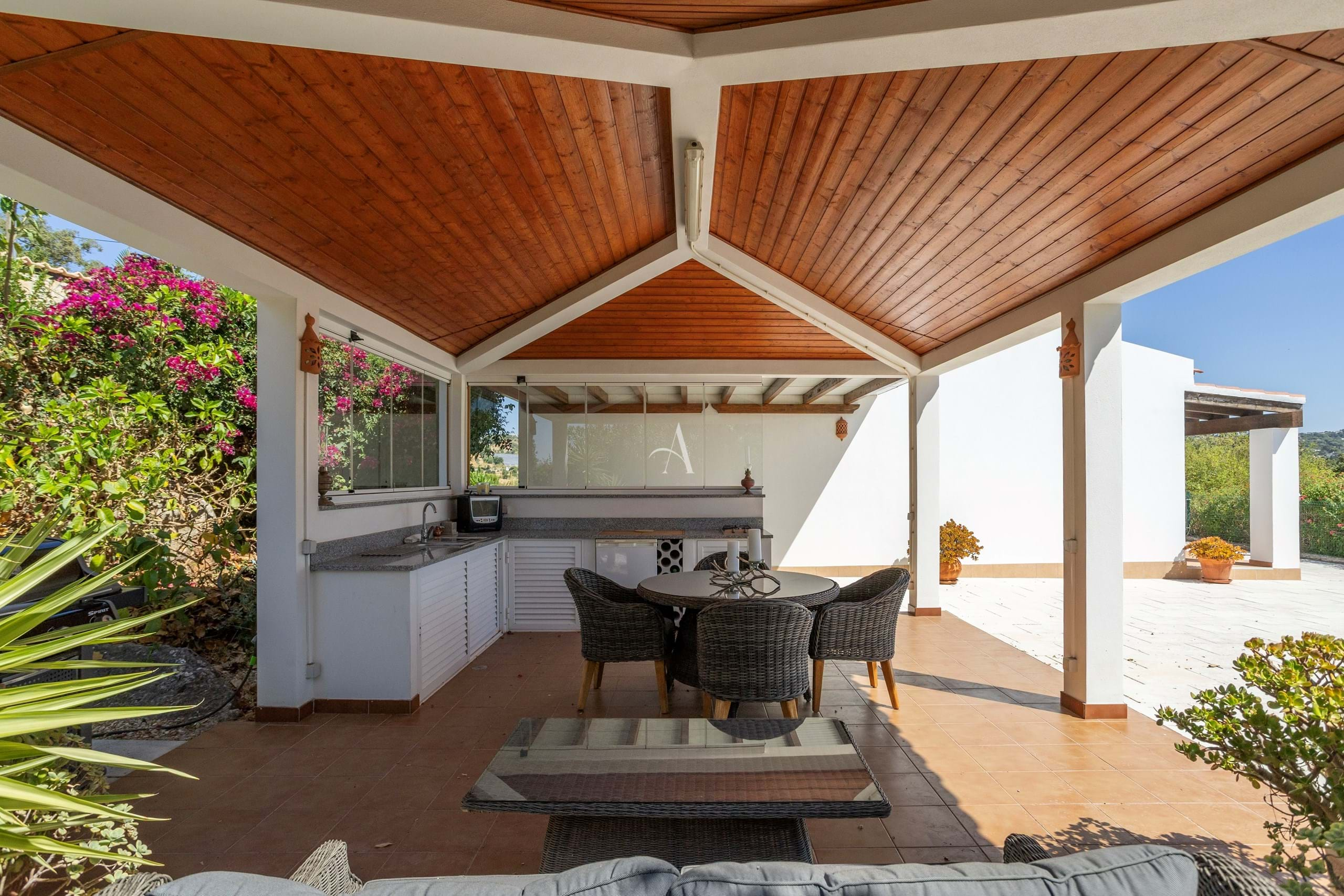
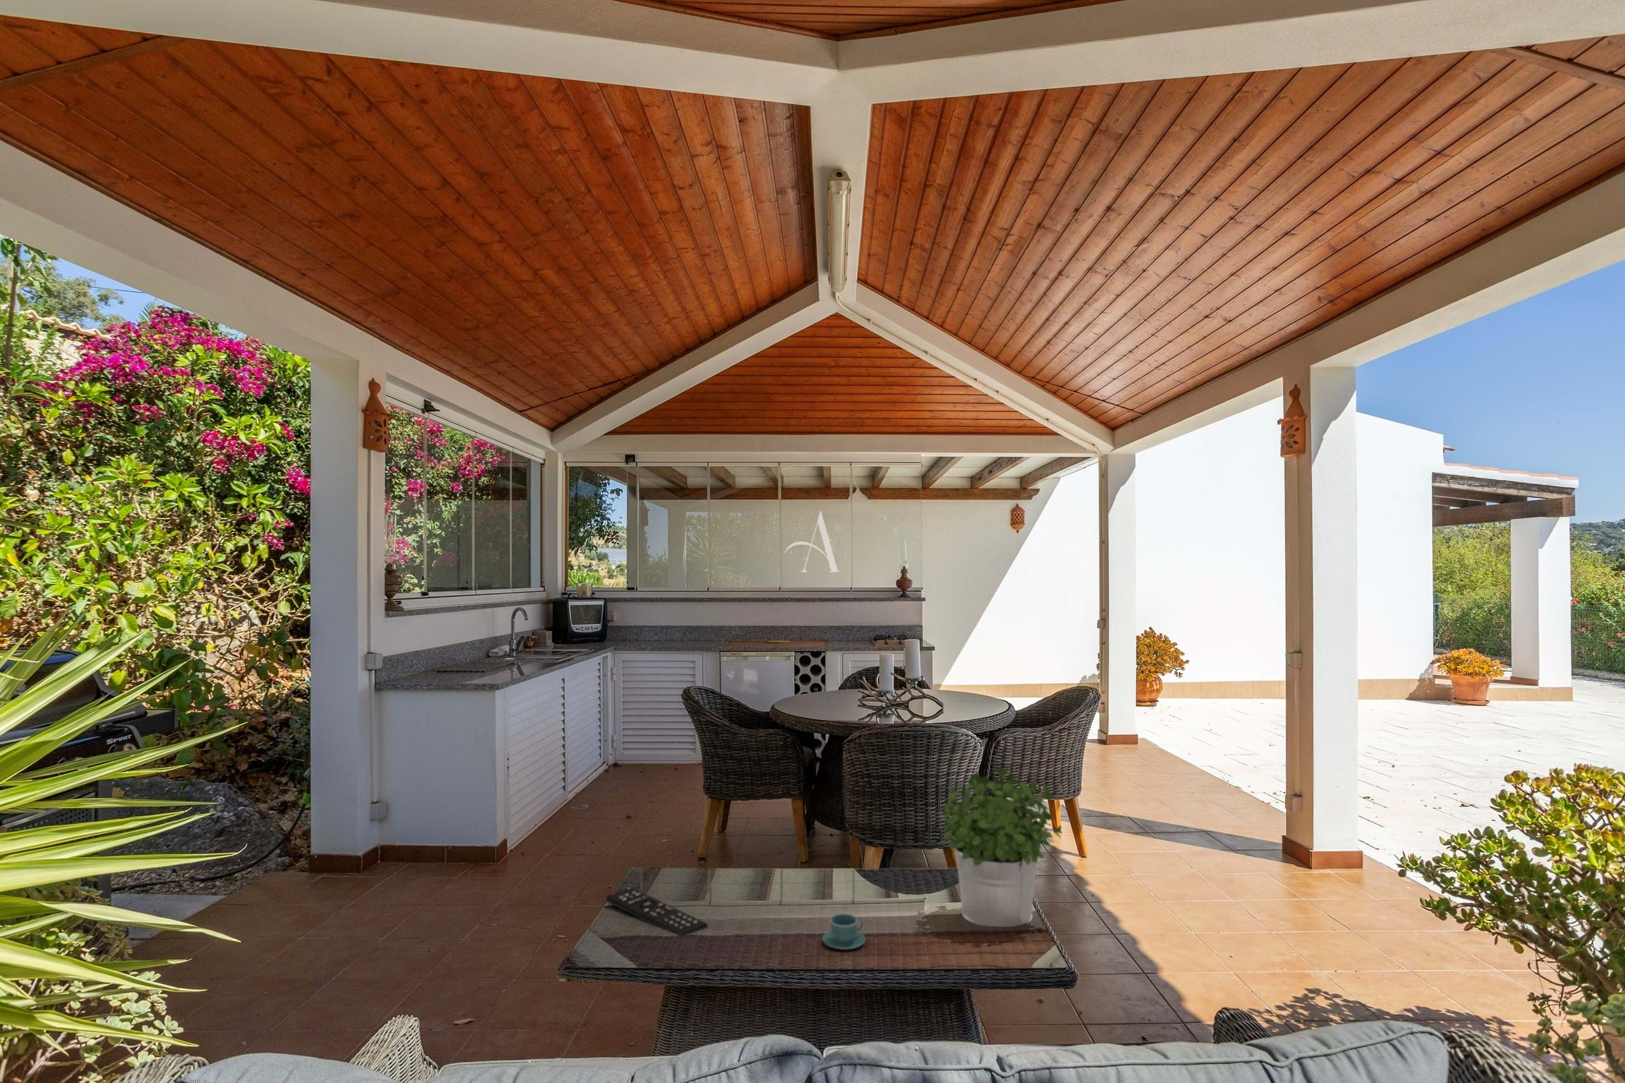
+ teacup [822,913,866,950]
+ remote control [606,886,709,937]
+ potted plant [941,766,1063,927]
